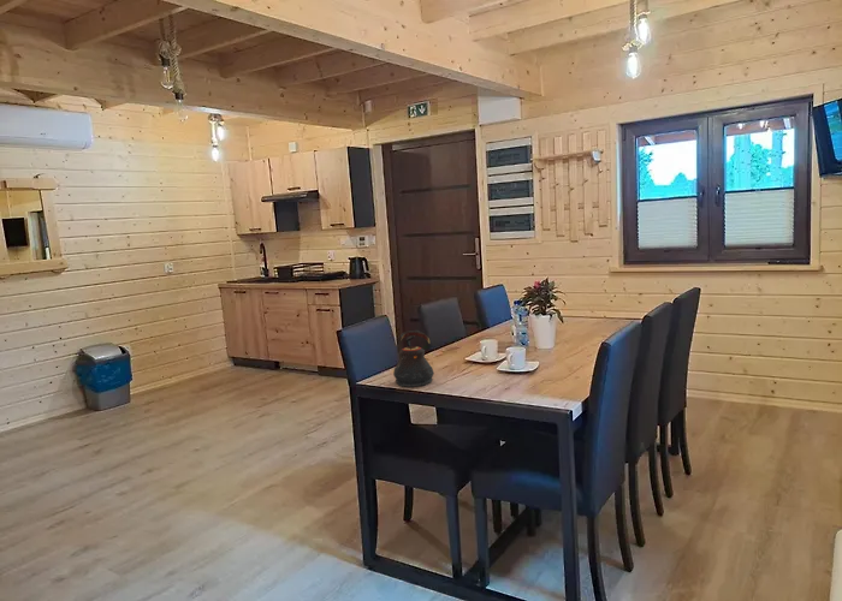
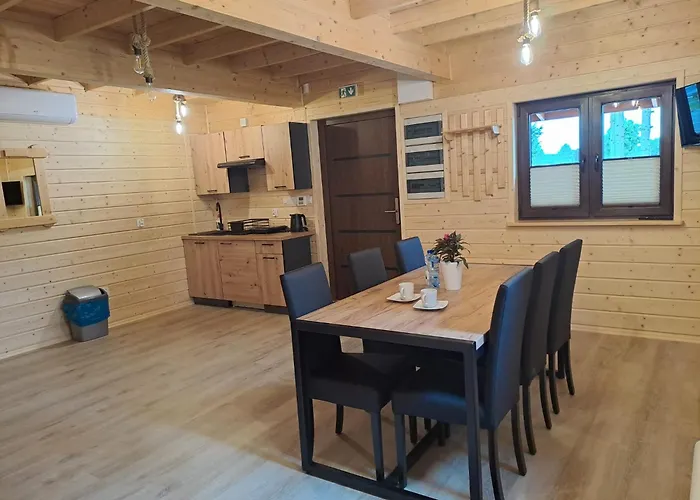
- teapot [392,329,435,388]
